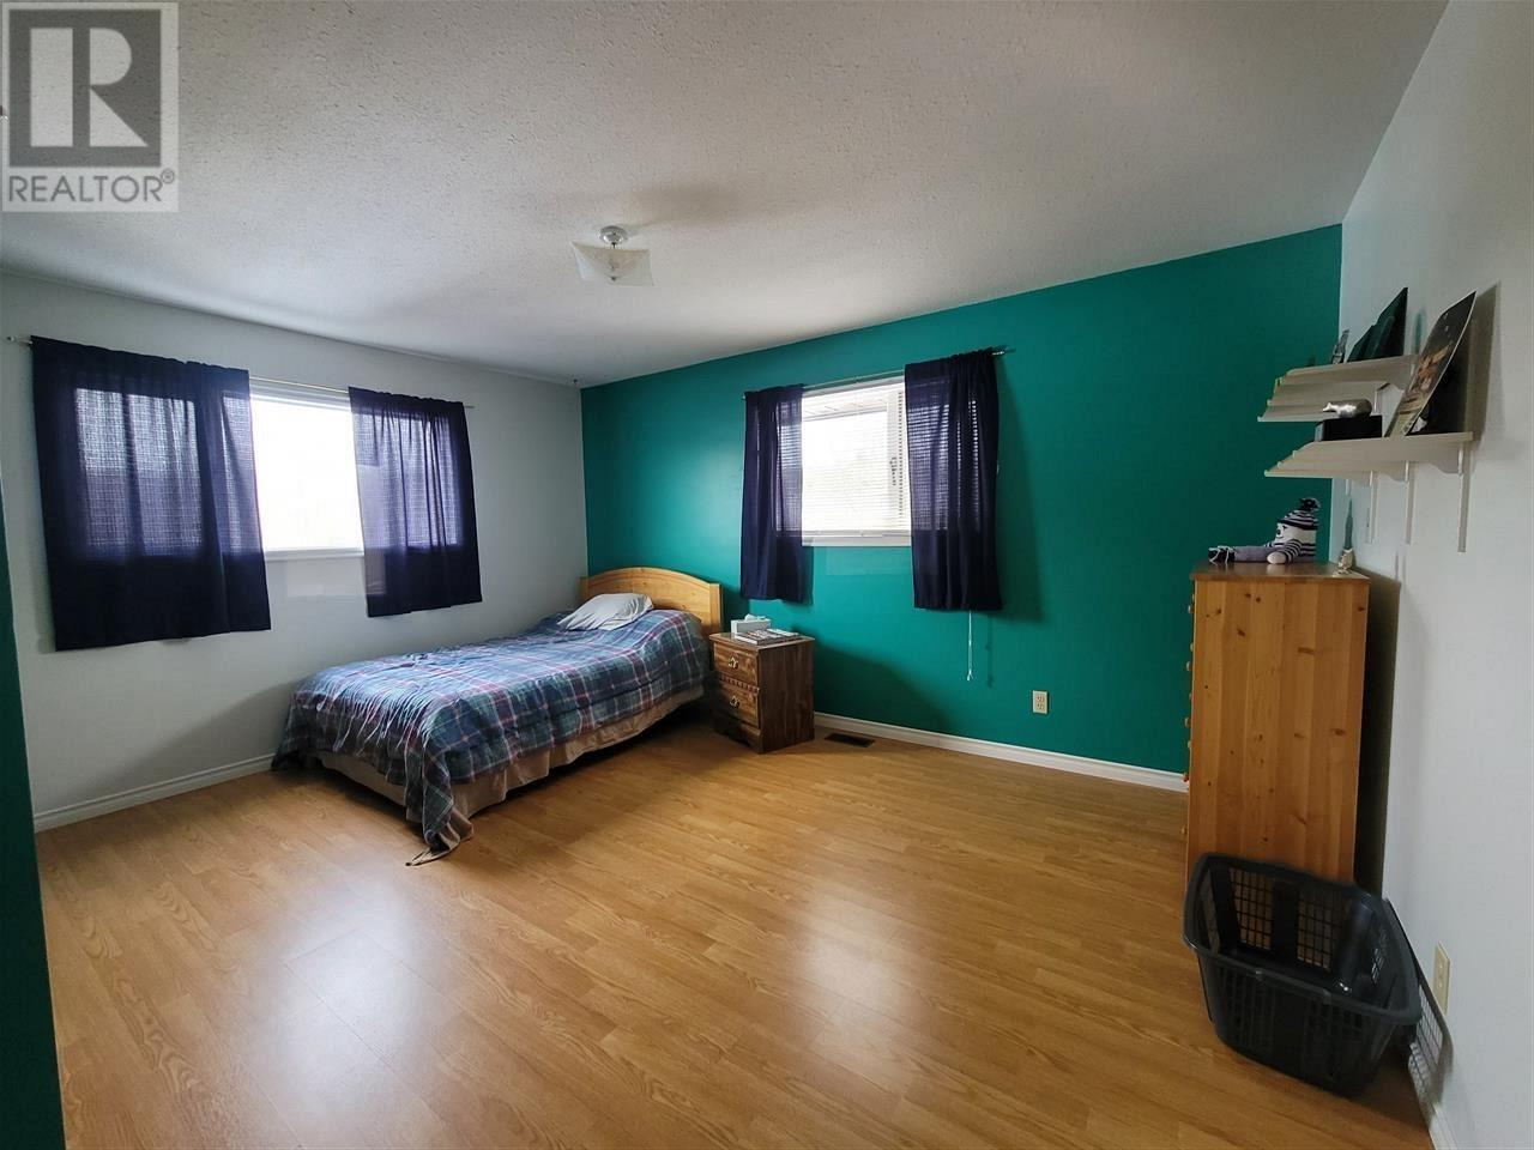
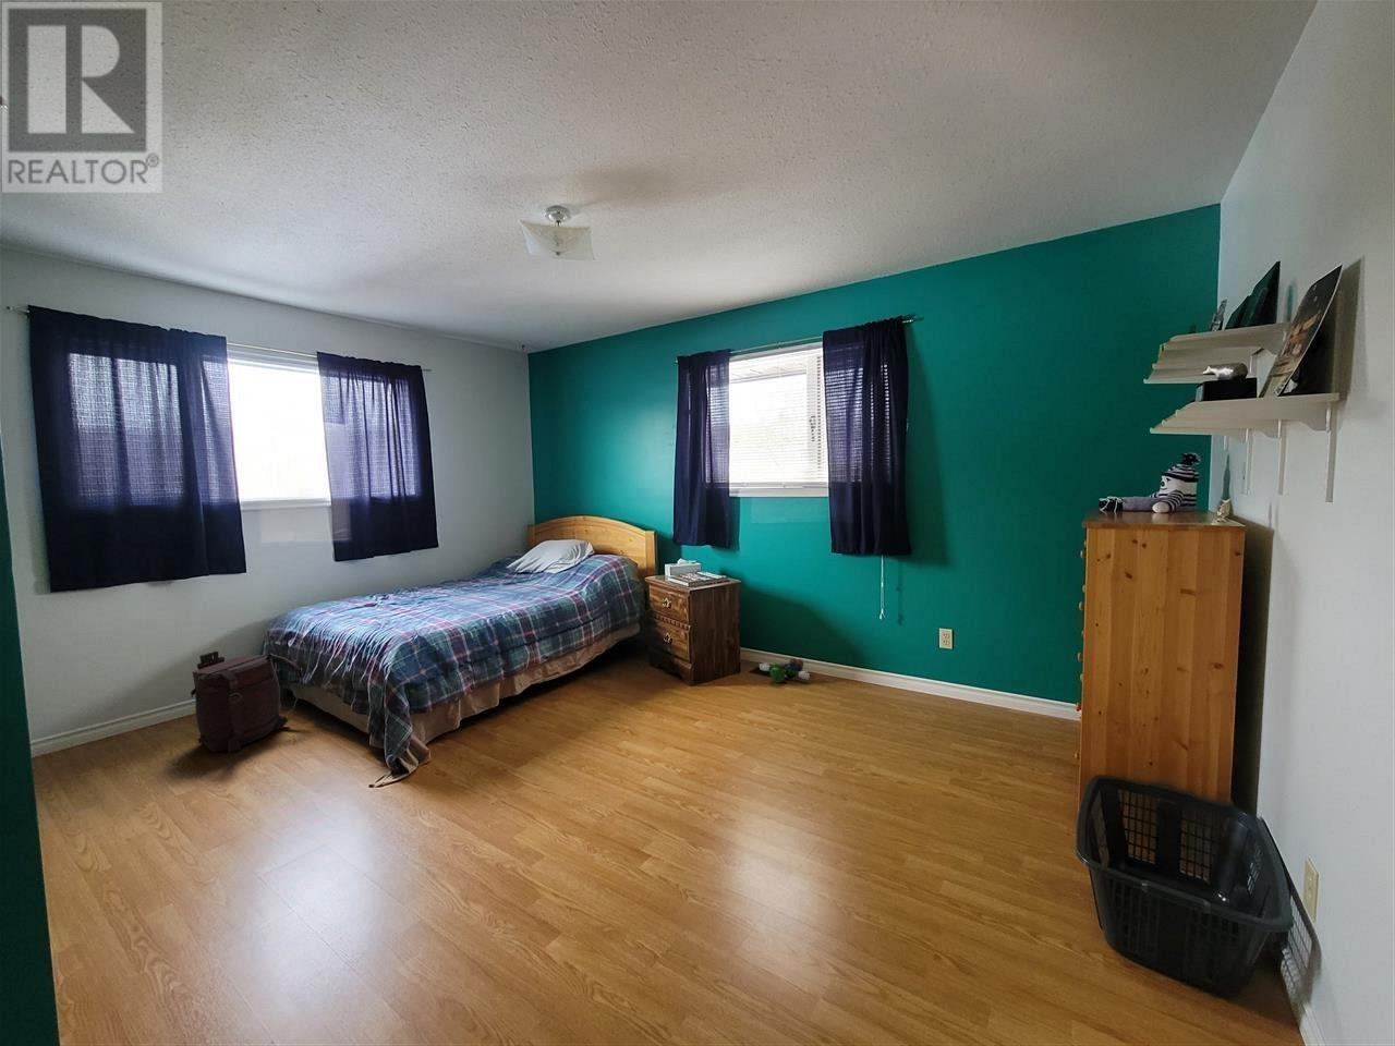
+ plush toy [759,657,811,683]
+ backpack [190,650,305,753]
